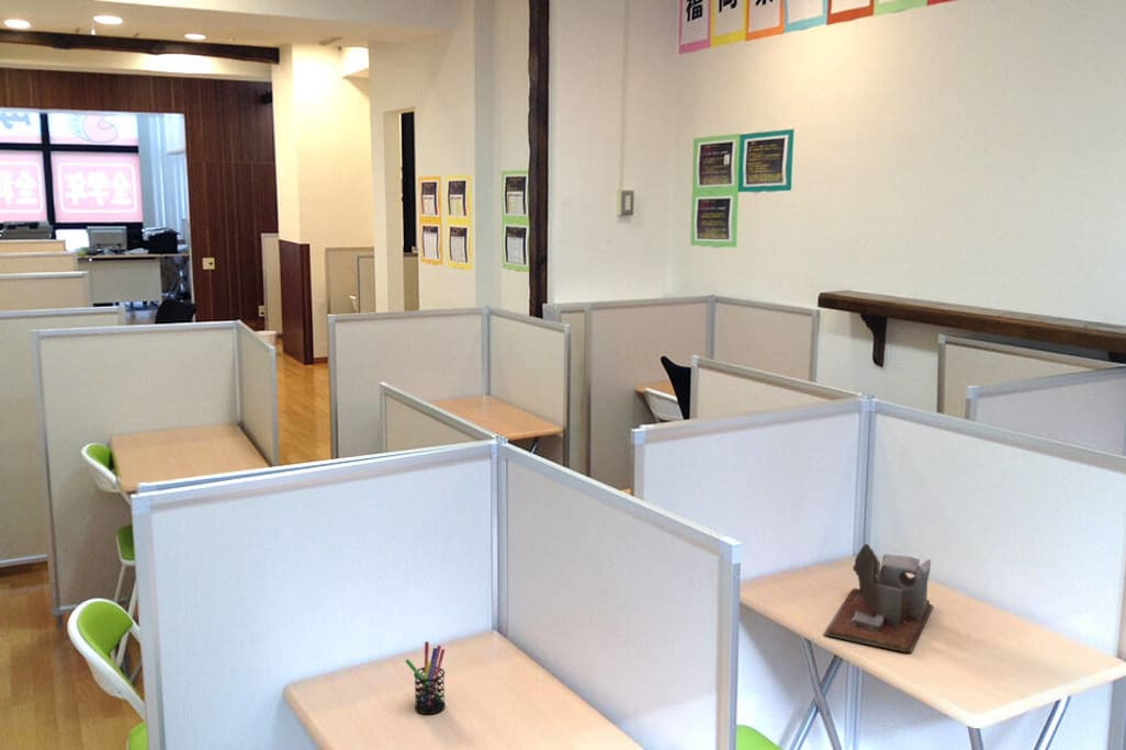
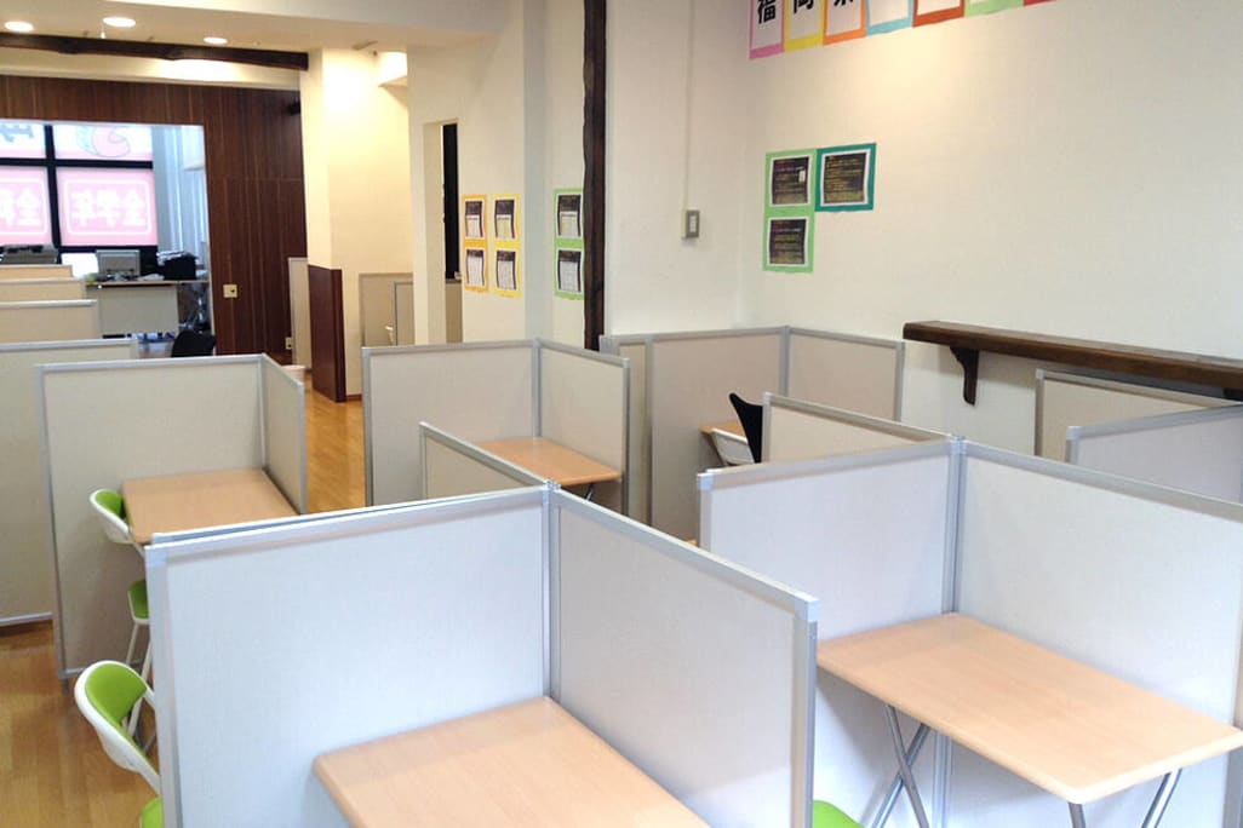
- desk organizer [822,543,935,652]
- pen holder [404,640,447,715]
